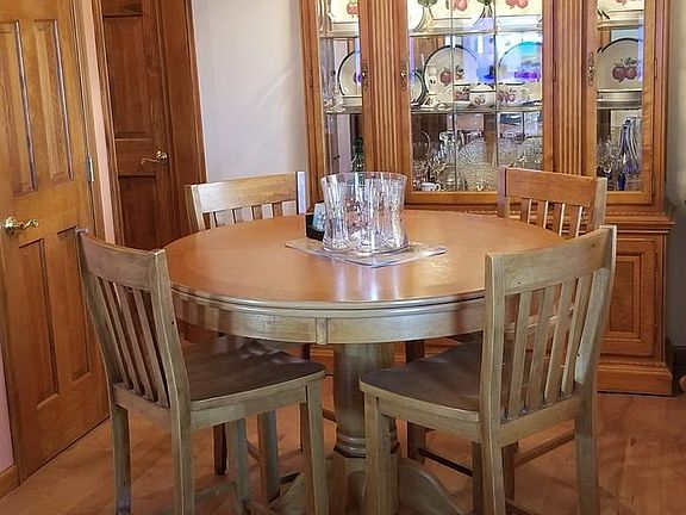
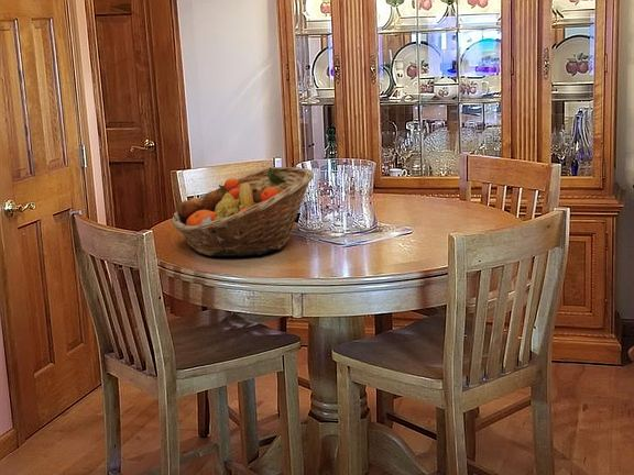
+ fruit basket [171,166,315,257]
